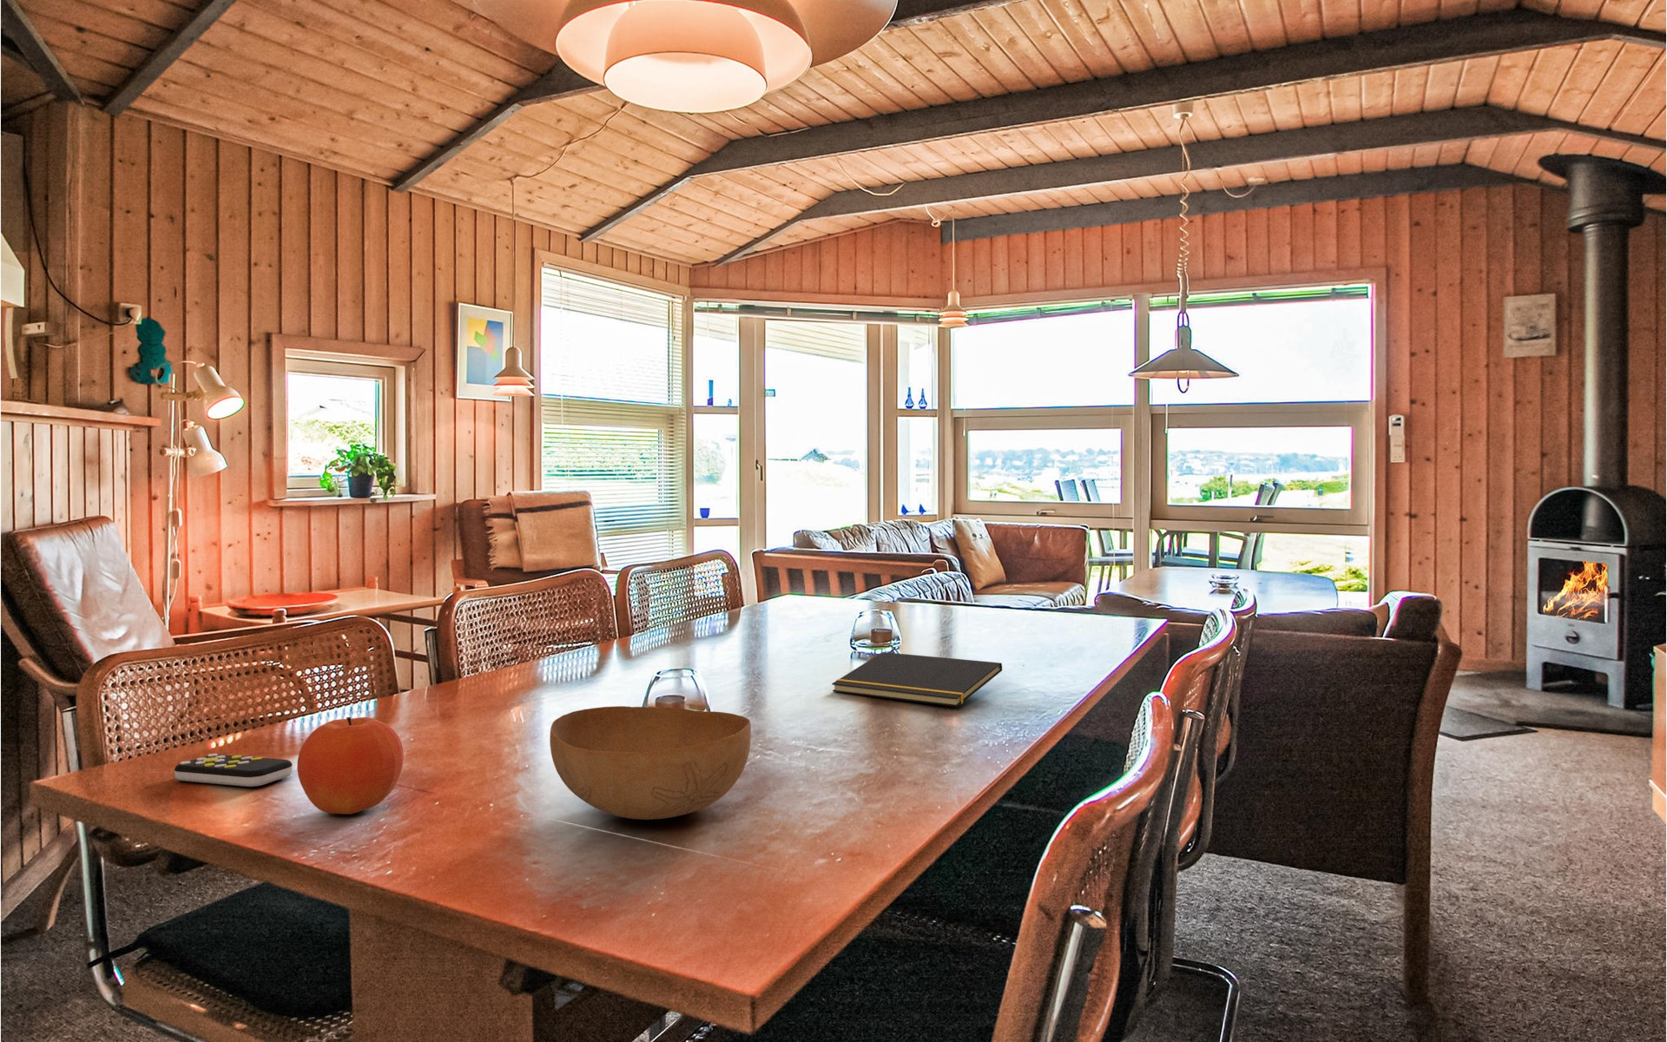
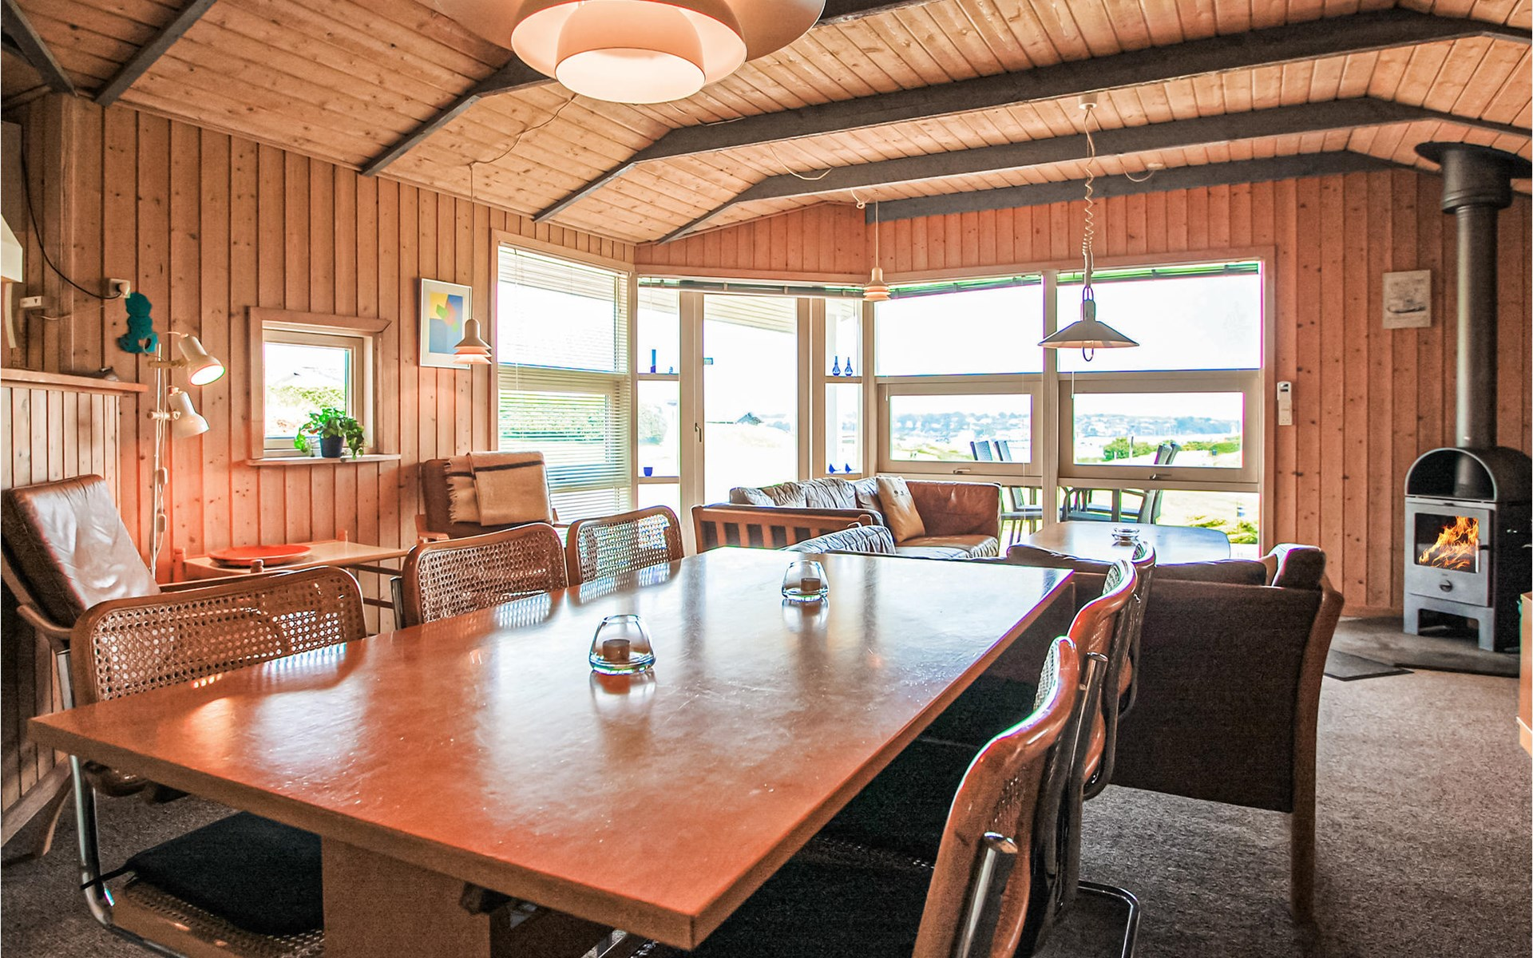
- bowl [548,705,751,821]
- notepad [830,652,1003,708]
- fruit [296,717,404,815]
- remote control [174,753,294,788]
